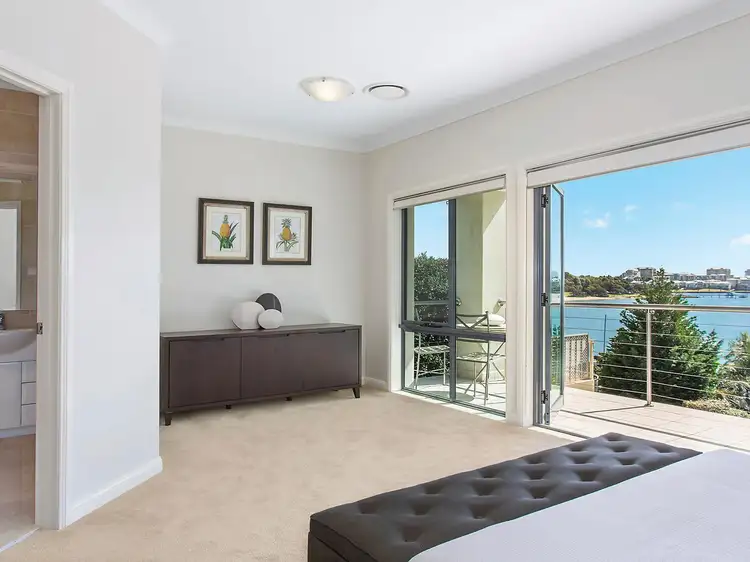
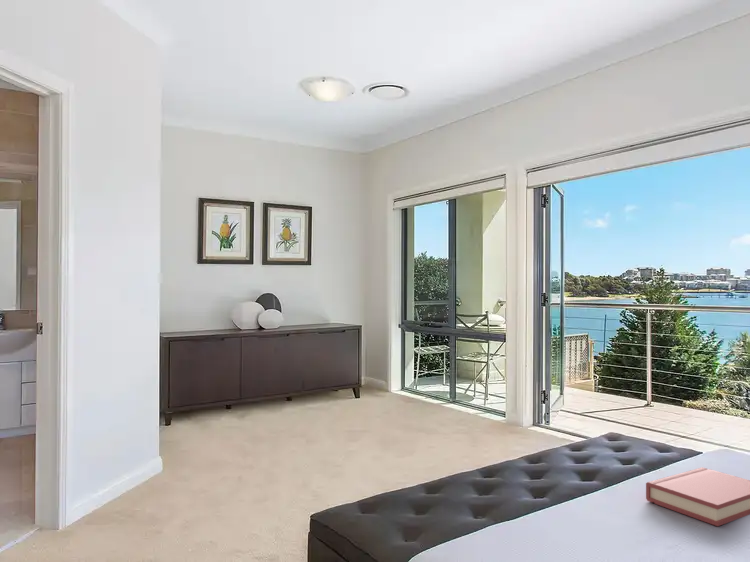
+ hardback book [645,466,750,527]
